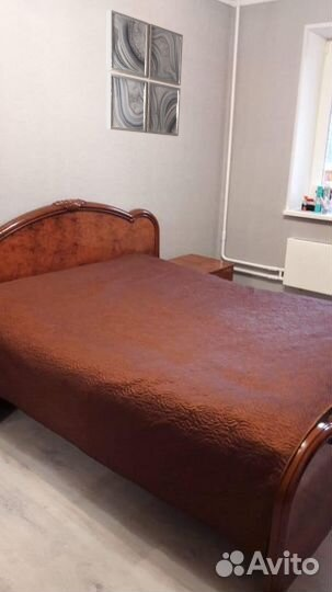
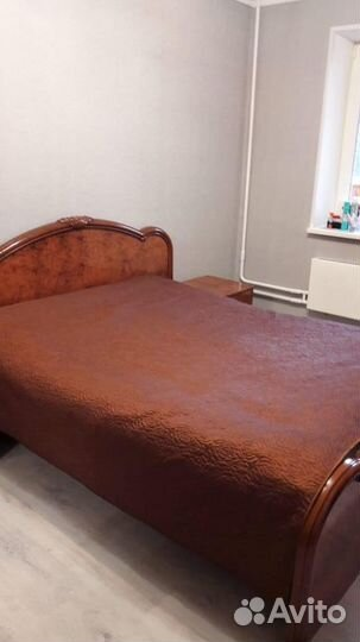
- wall art [105,9,184,137]
